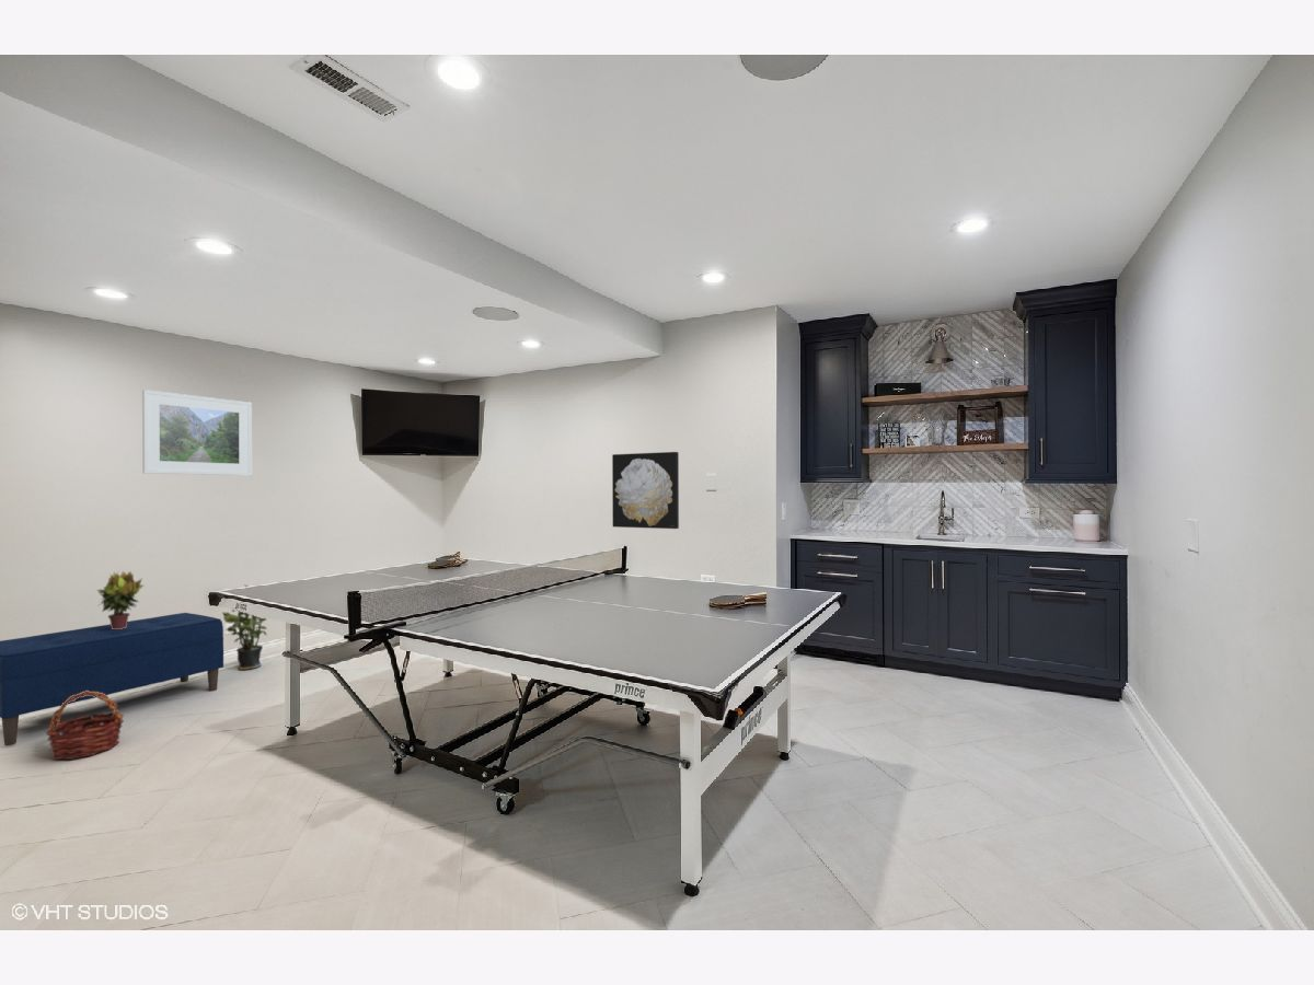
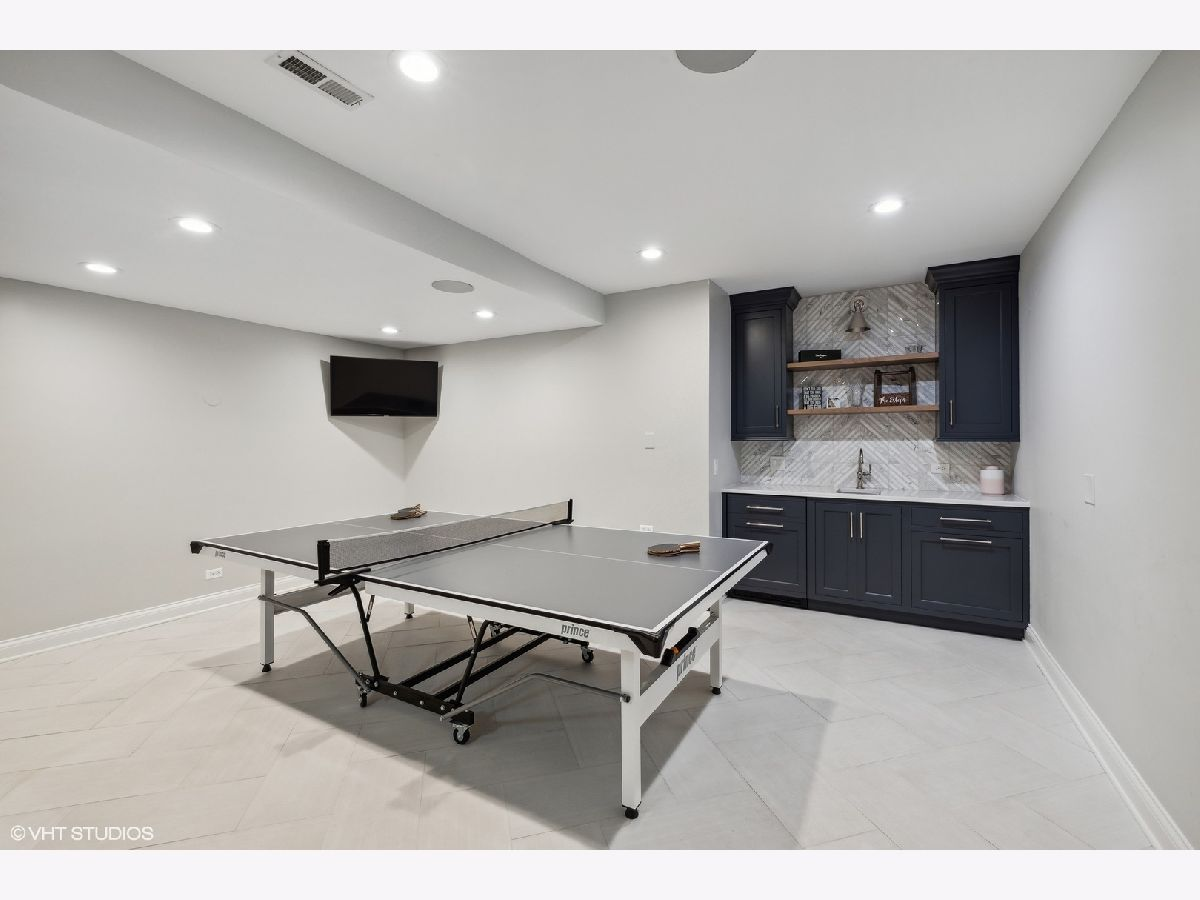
- bench [0,612,224,746]
- wall art [611,451,680,530]
- potted plant [221,583,268,672]
- basket [45,691,125,761]
- potted plant [96,570,145,629]
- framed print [141,389,253,477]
